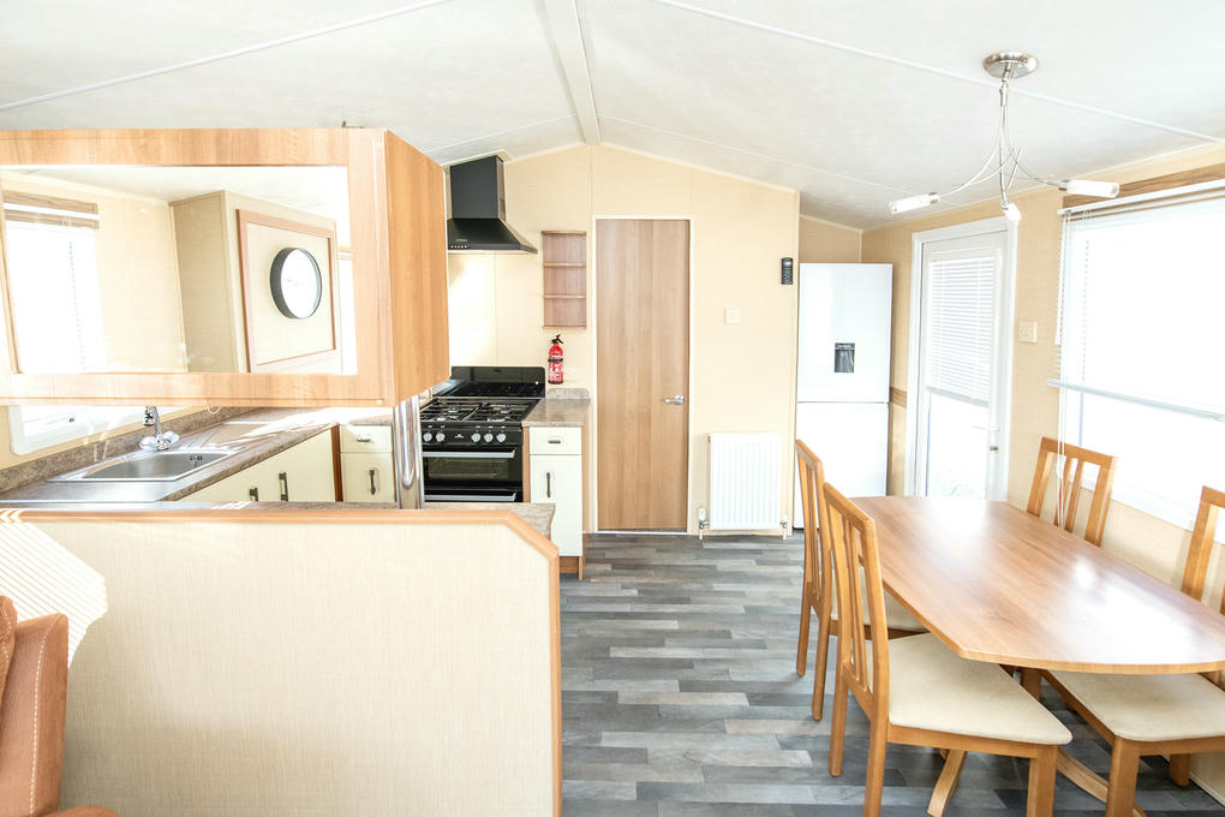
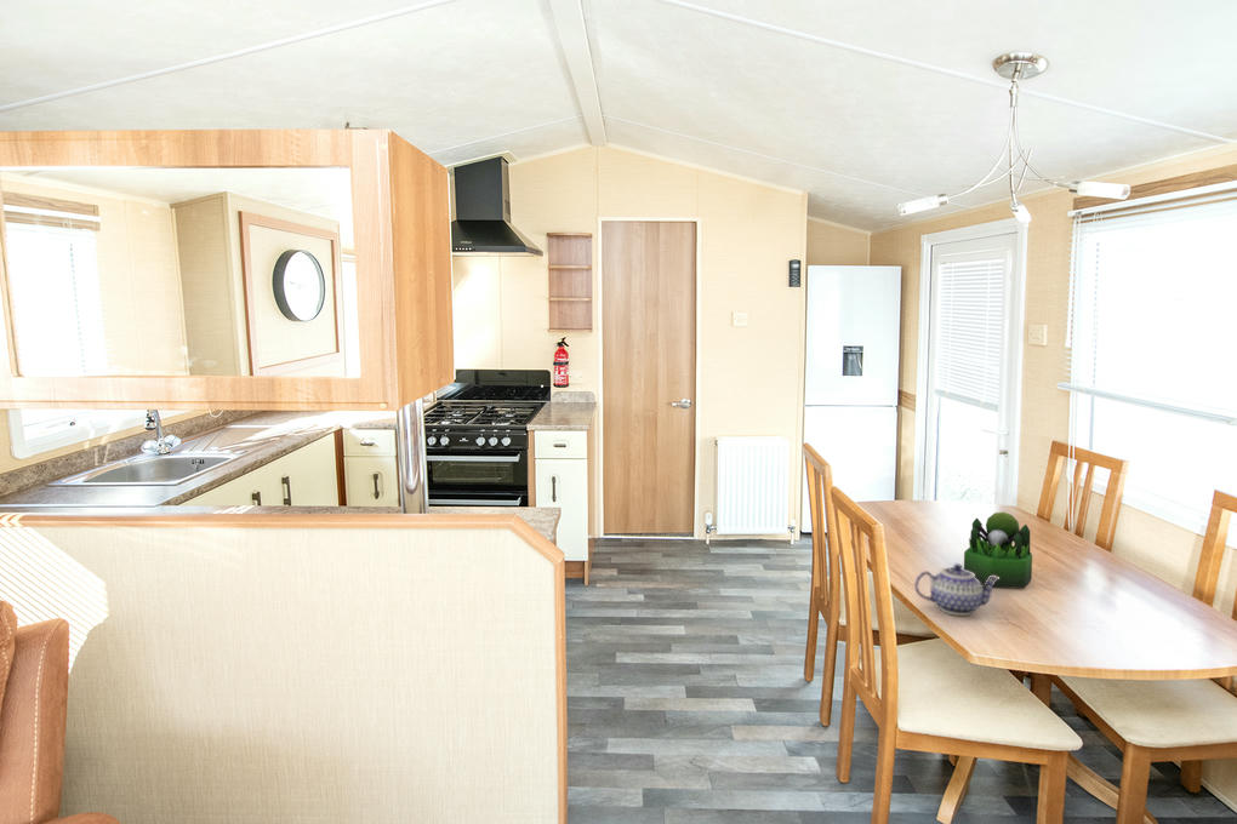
+ plant [963,511,1033,589]
+ teapot [913,562,999,617]
